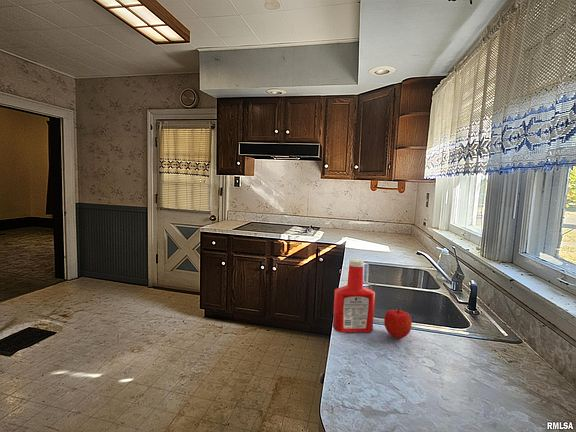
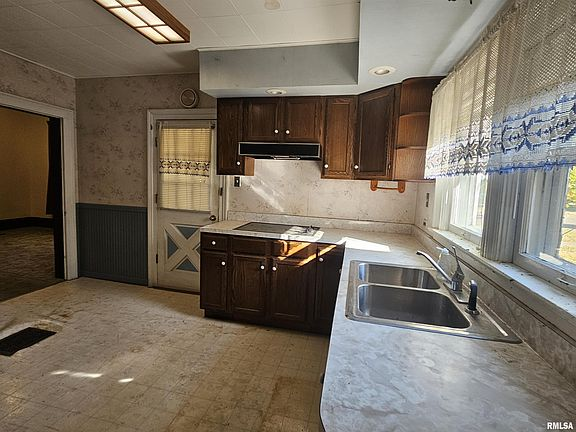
- soap bottle [332,258,376,333]
- fruit [383,308,412,340]
